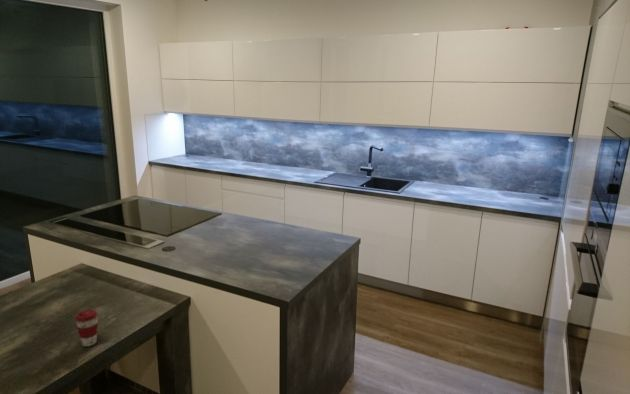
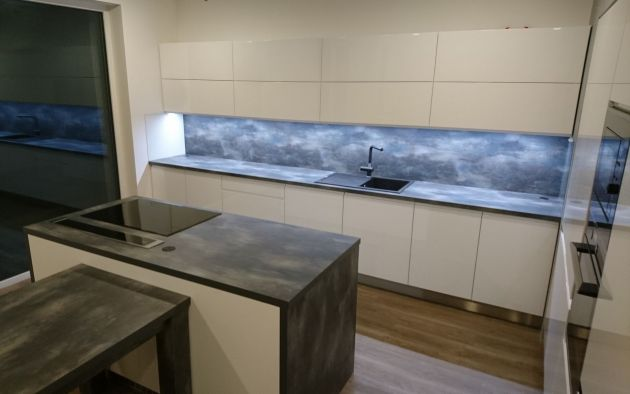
- coffee cup [74,308,99,347]
